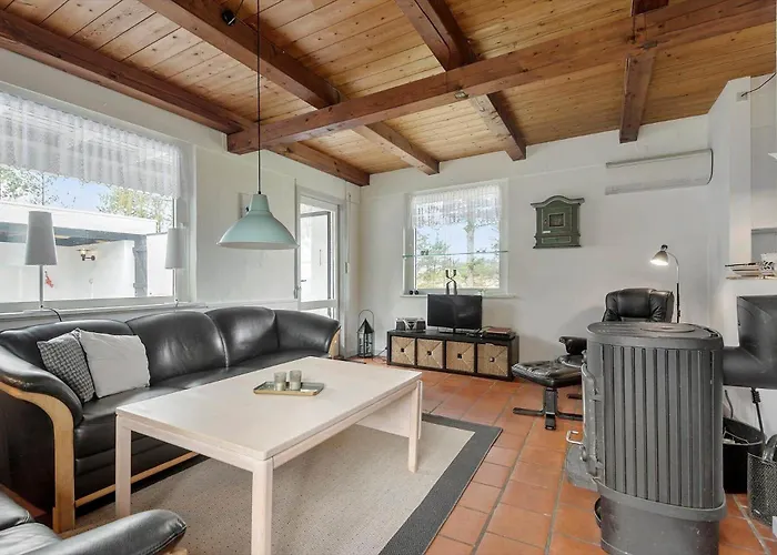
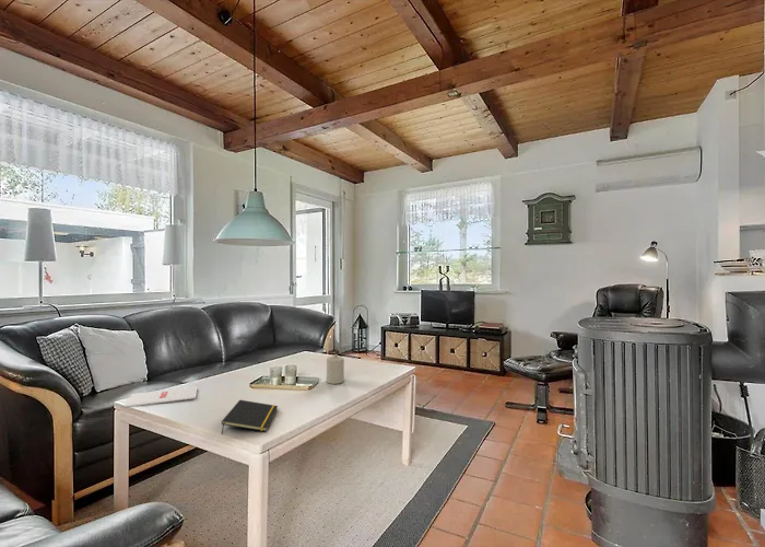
+ magazine [123,385,198,408]
+ candle [325,353,345,385]
+ notepad [220,399,279,434]
